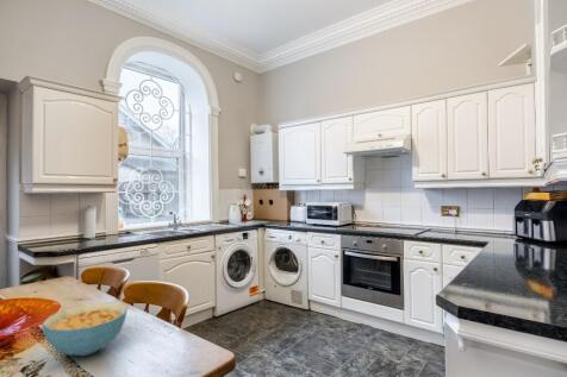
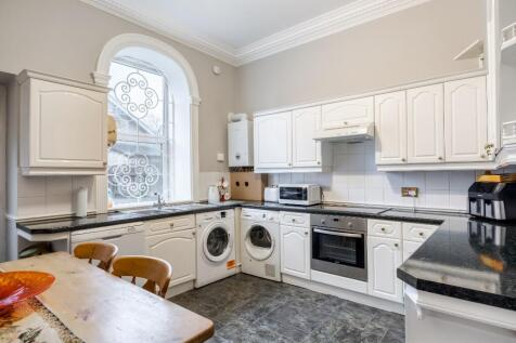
- cereal bowl [40,301,129,357]
